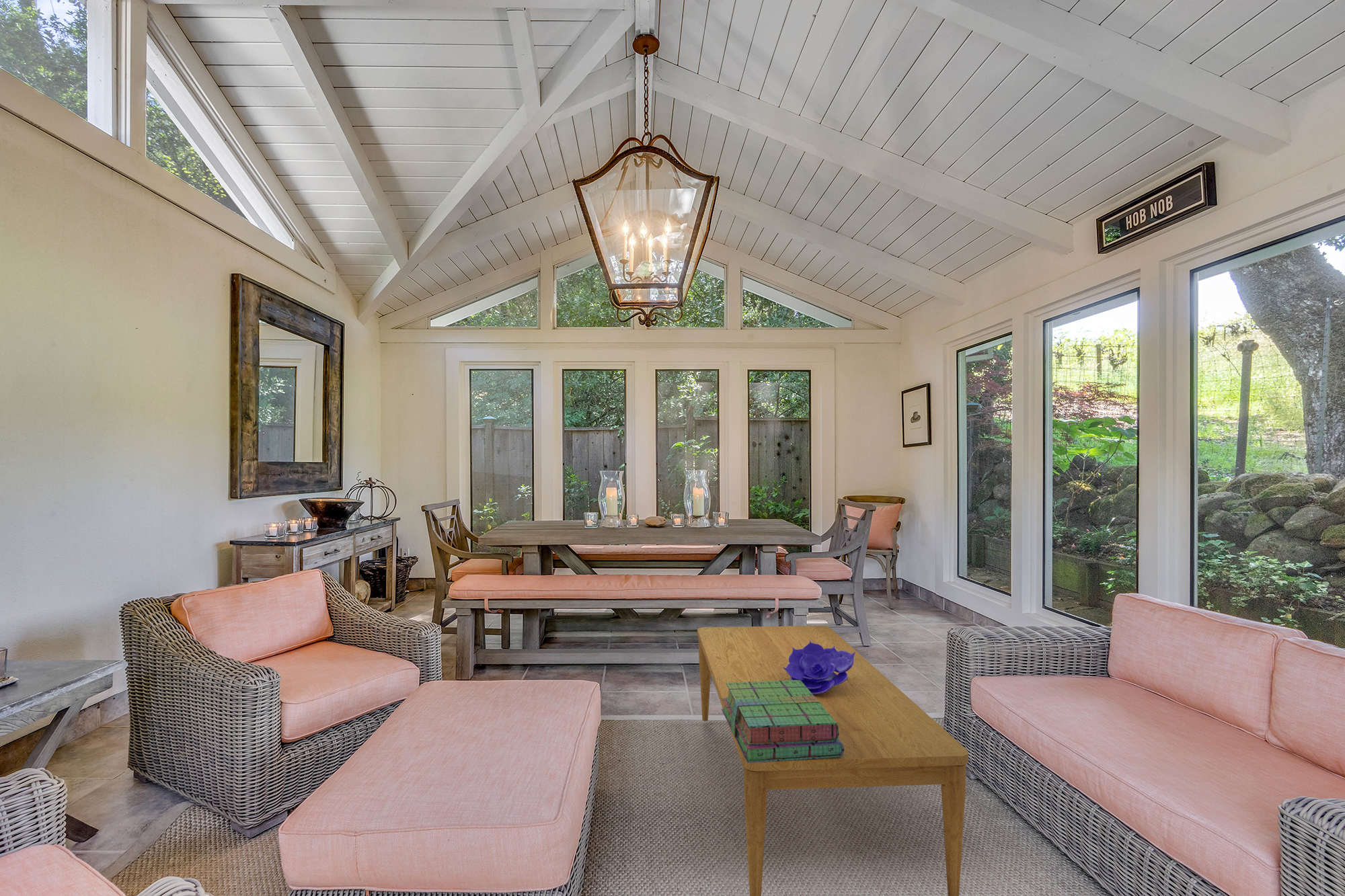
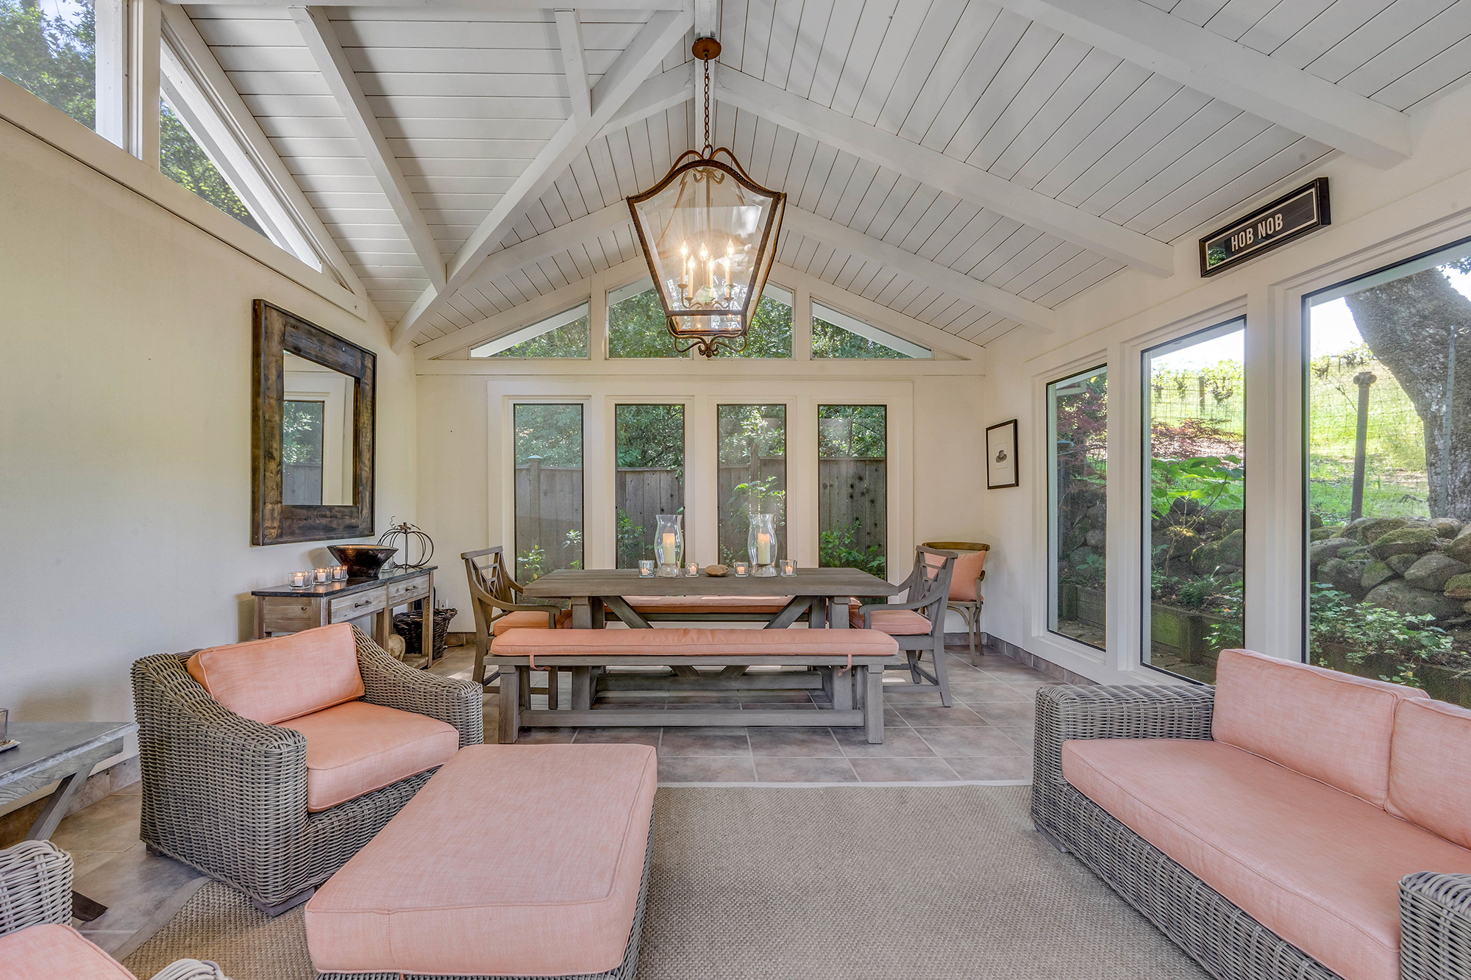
- stack of books [721,680,844,763]
- coffee table [697,625,969,896]
- decorative bowl [783,642,855,694]
